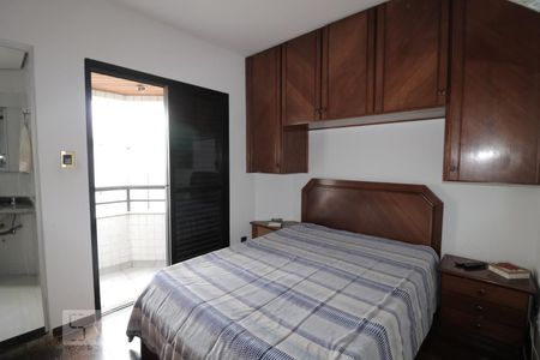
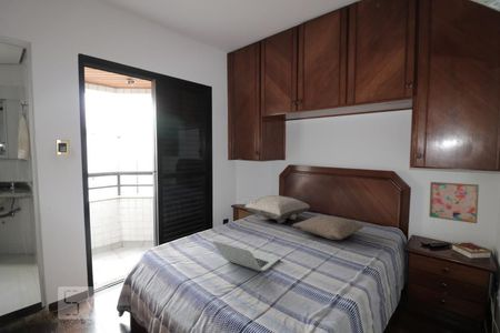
+ pillow [243,194,311,224]
+ pillow [291,214,364,241]
+ wall art [428,181,480,224]
+ laptop [212,240,280,272]
